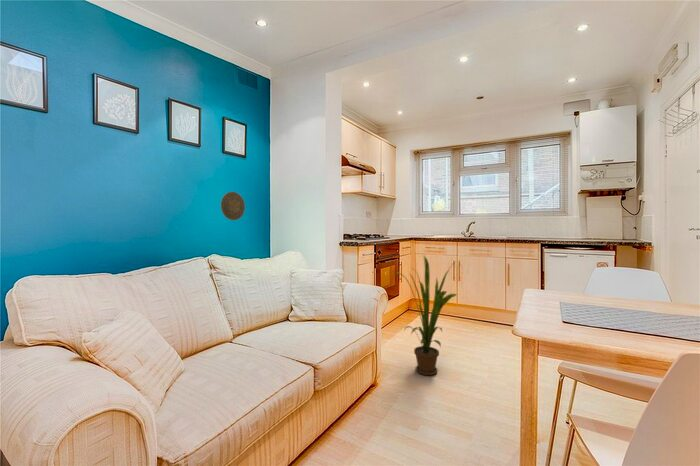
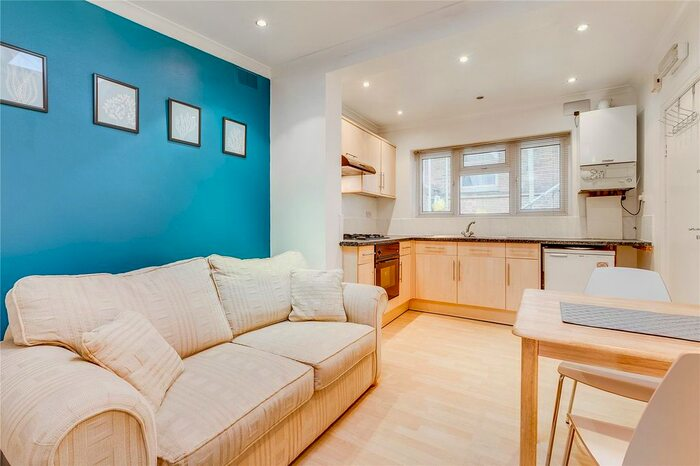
- decorative plate [220,191,246,221]
- house plant [394,254,458,376]
